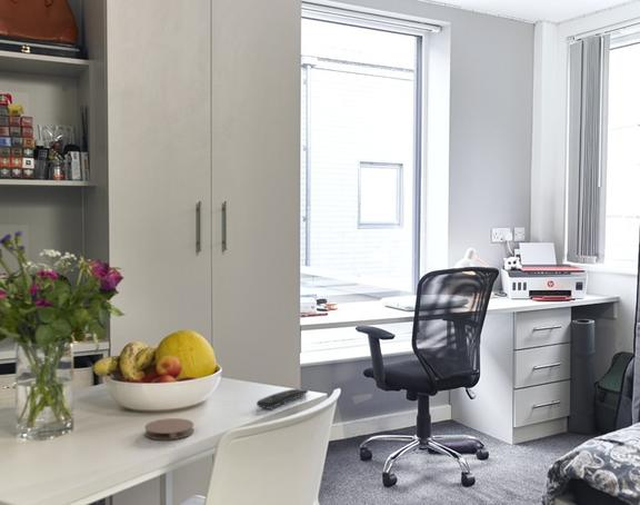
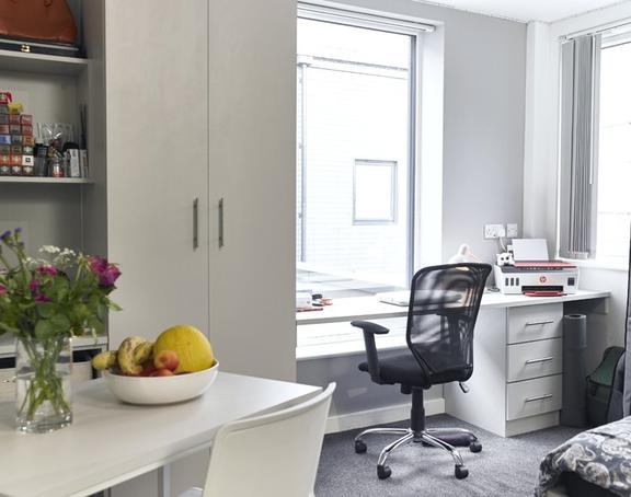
- remote control [256,387,309,410]
- coaster [143,417,194,440]
